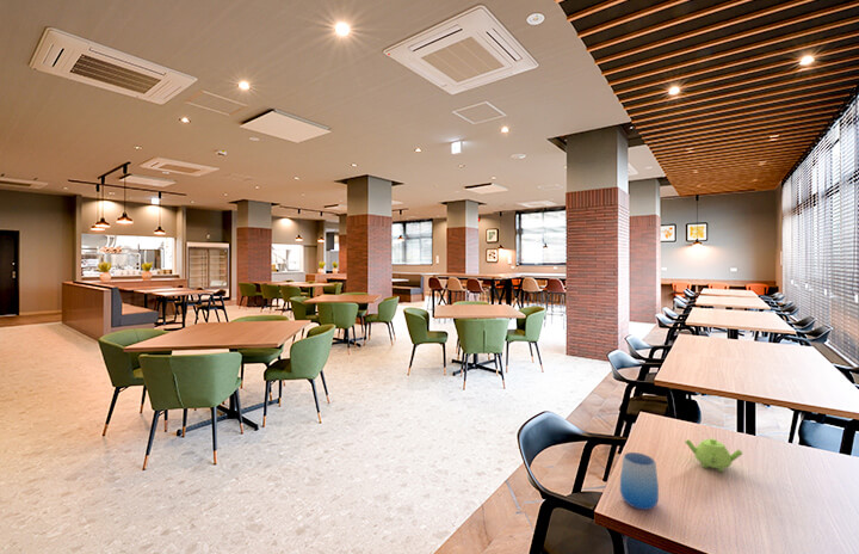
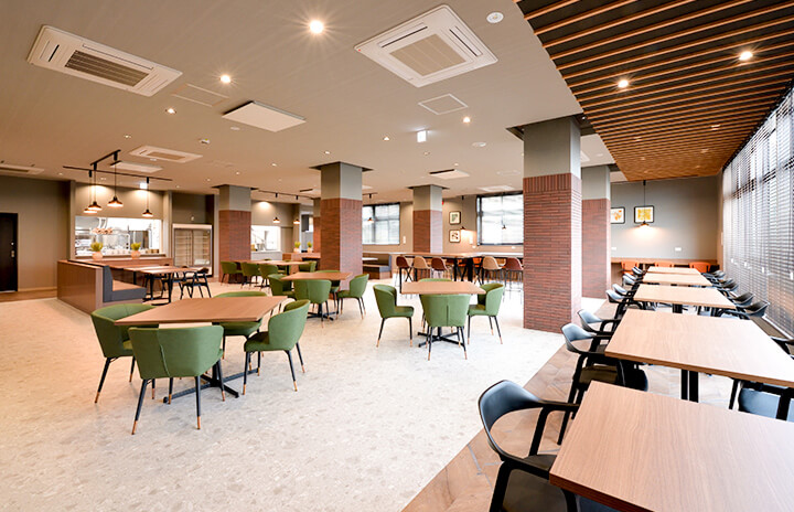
- cup [619,451,660,511]
- teapot [684,437,743,473]
